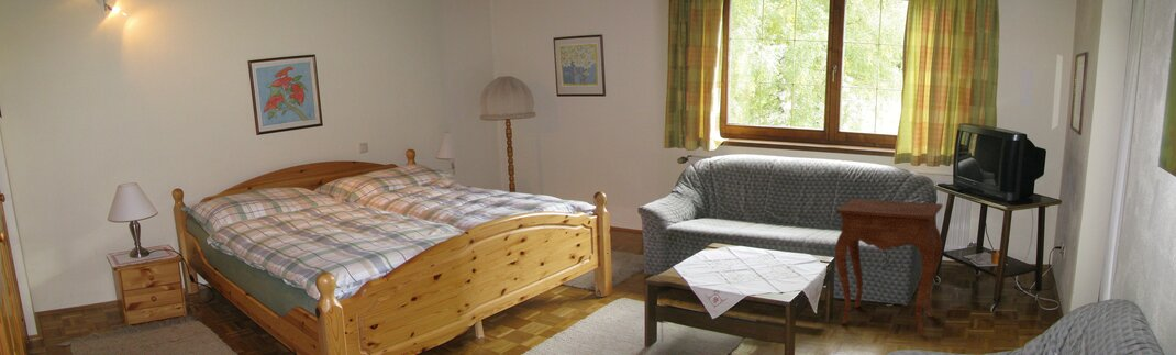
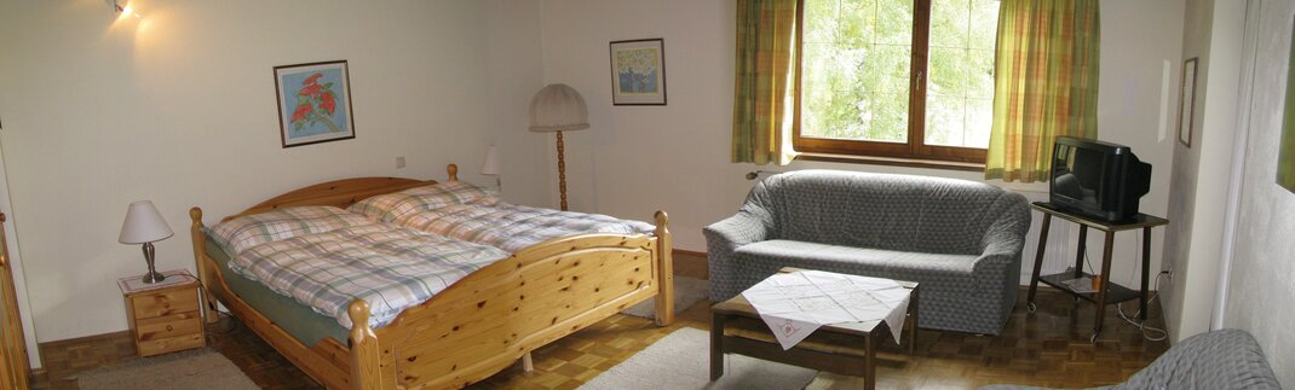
- side table [834,198,943,335]
